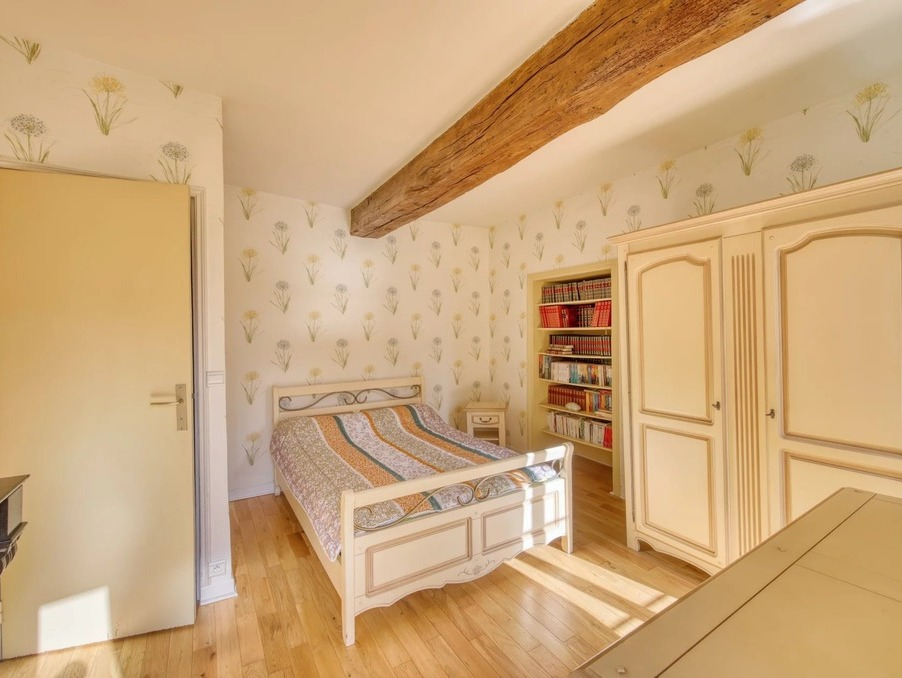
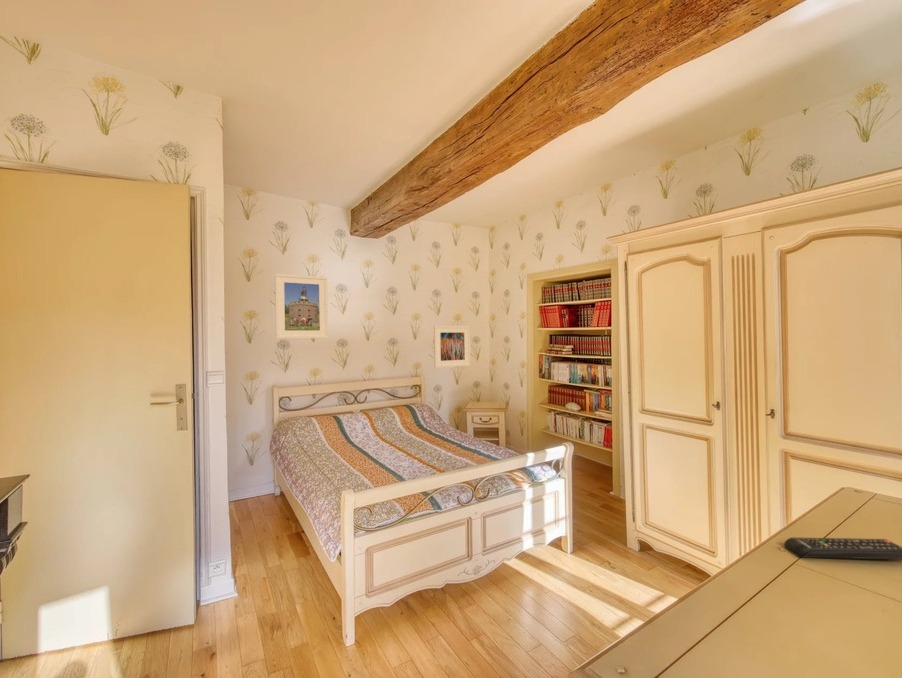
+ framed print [433,325,471,369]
+ remote control [783,537,902,560]
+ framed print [274,273,329,340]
